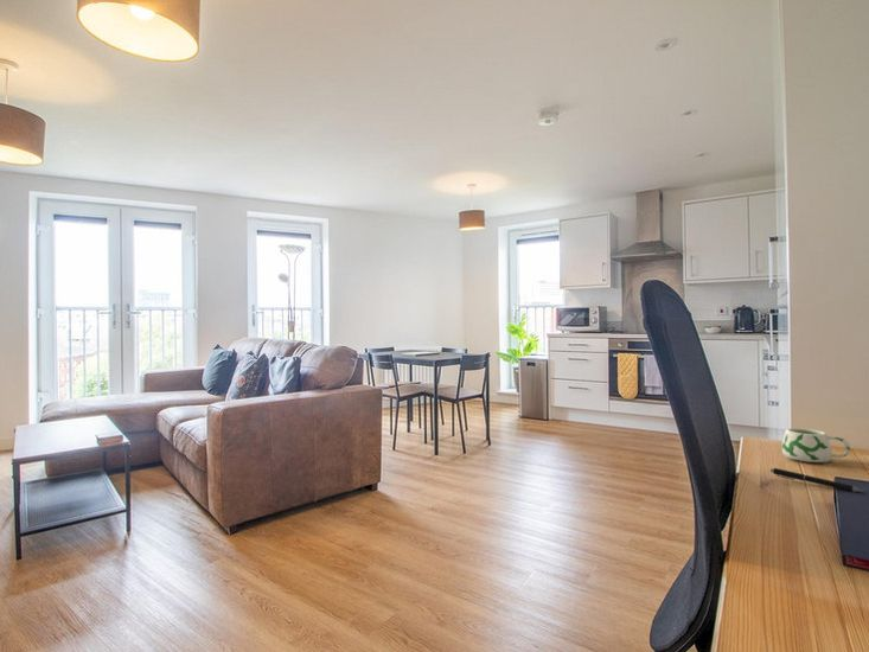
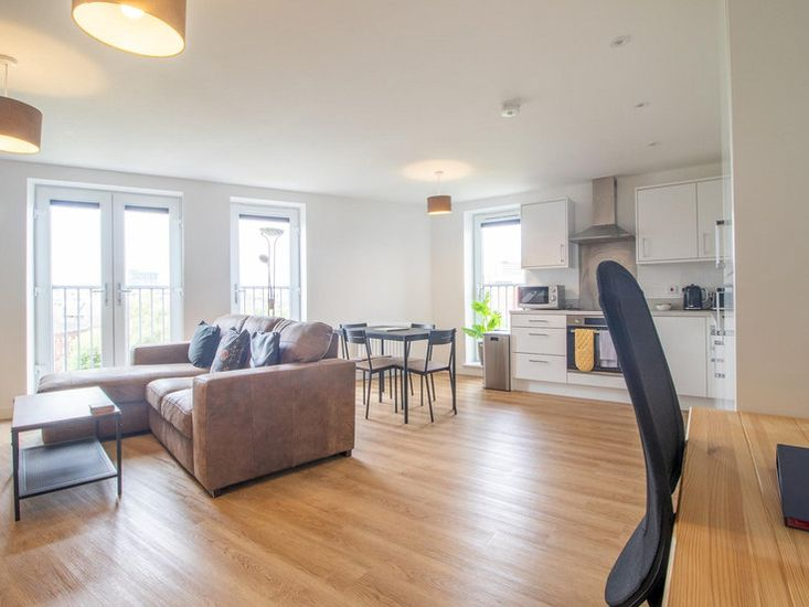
- mug [780,427,851,464]
- pen [769,467,865,493]
